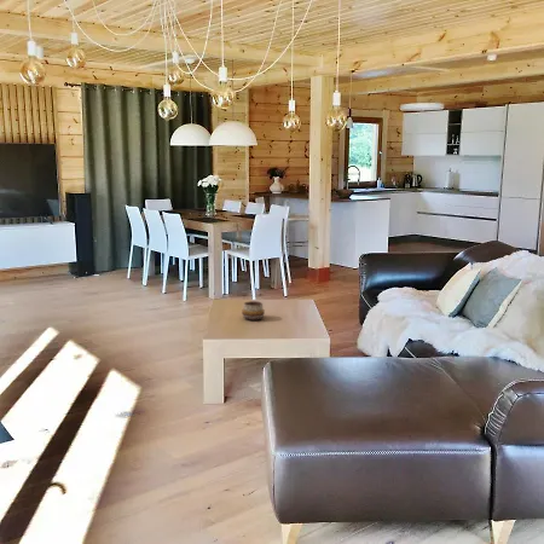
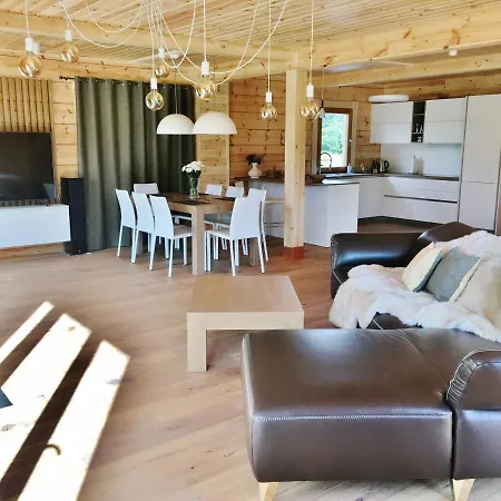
- decorative bowl [241,300,266,322]
